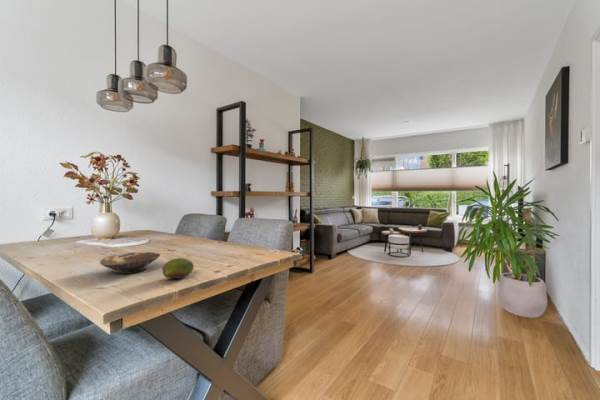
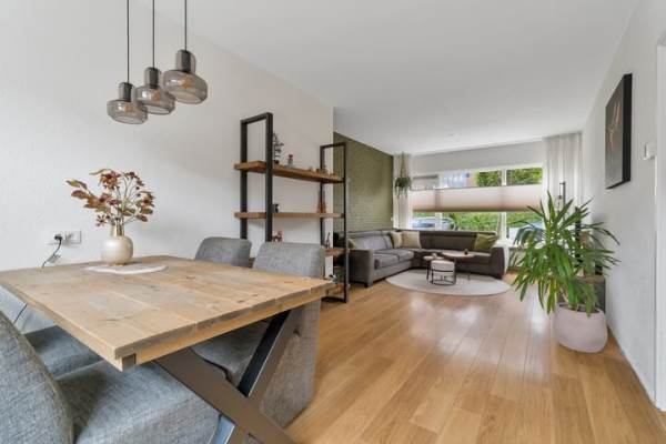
- fruit [161,257,195,280]
- bowl [99,251,161,275]
